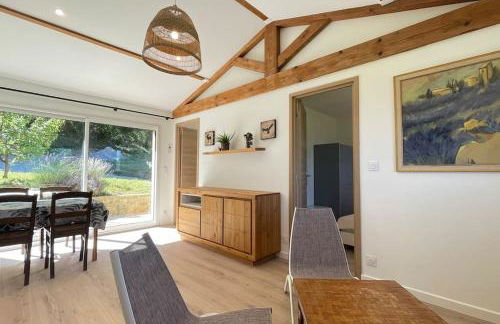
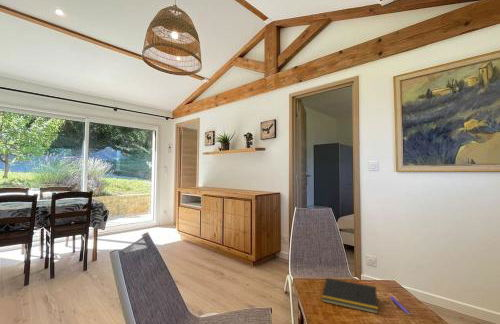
+ pen [389,295,411,316]
+ notepad [321,277,379,315]
